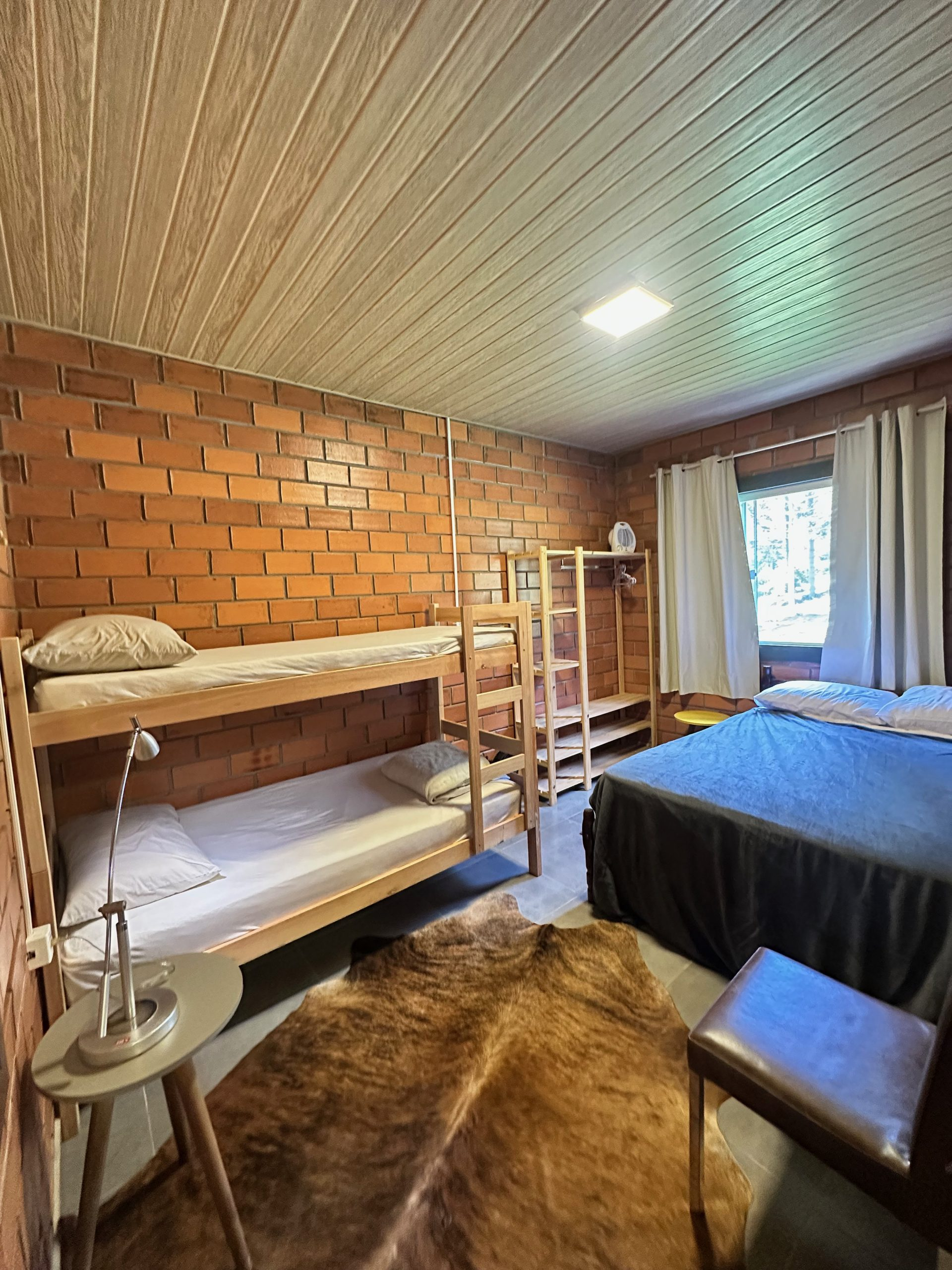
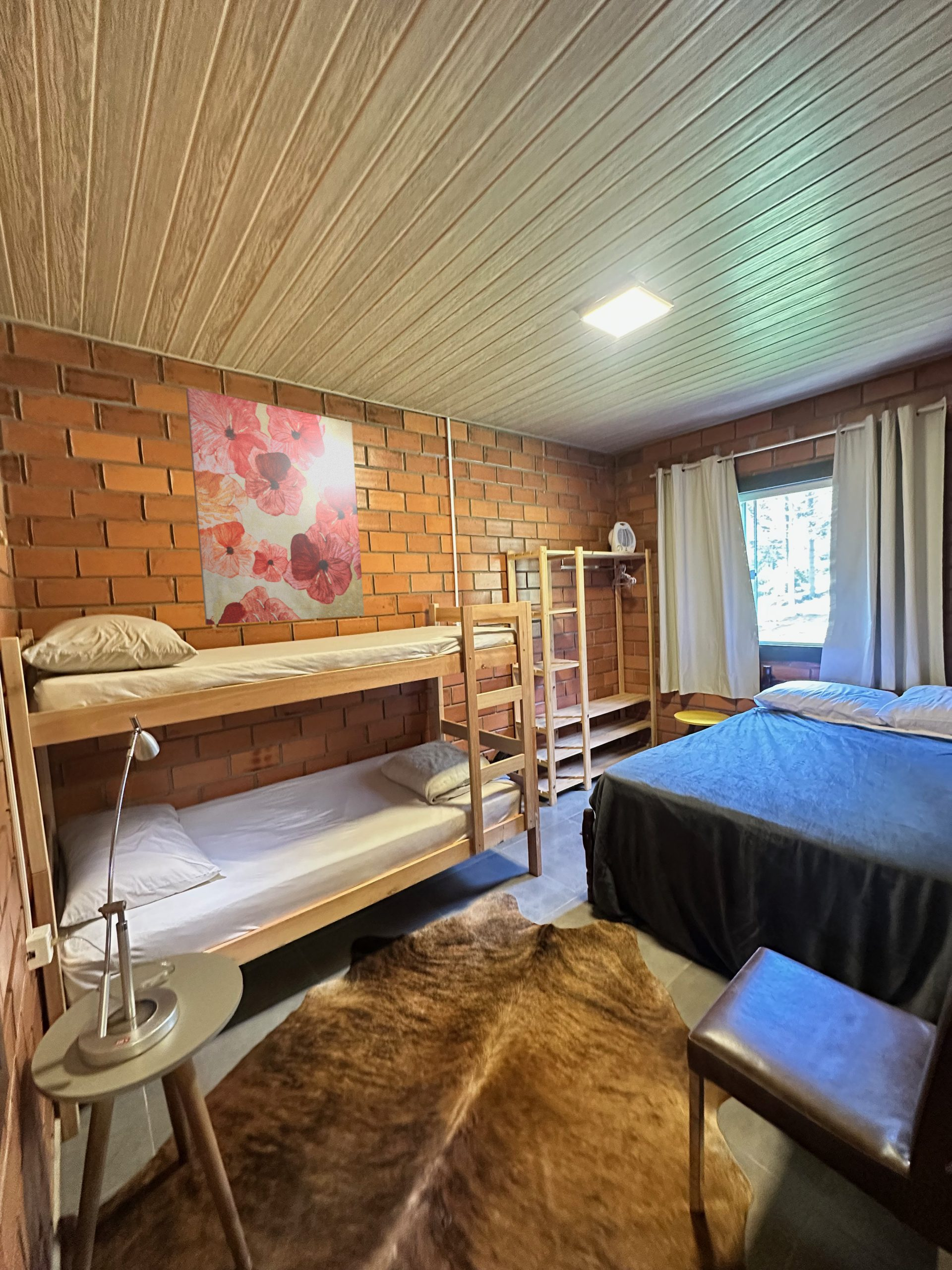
+ wall art [185,387,365,626]
